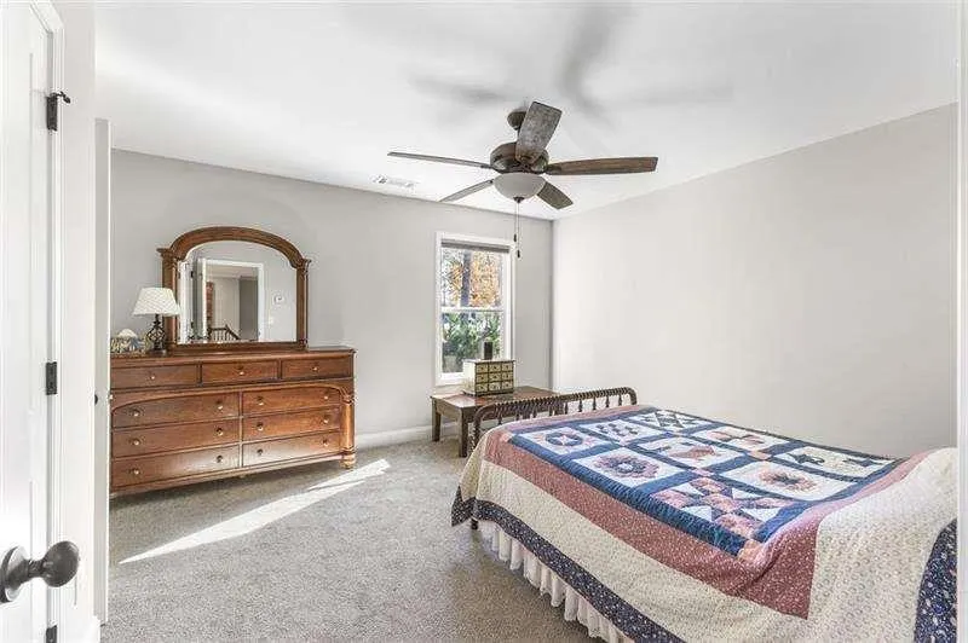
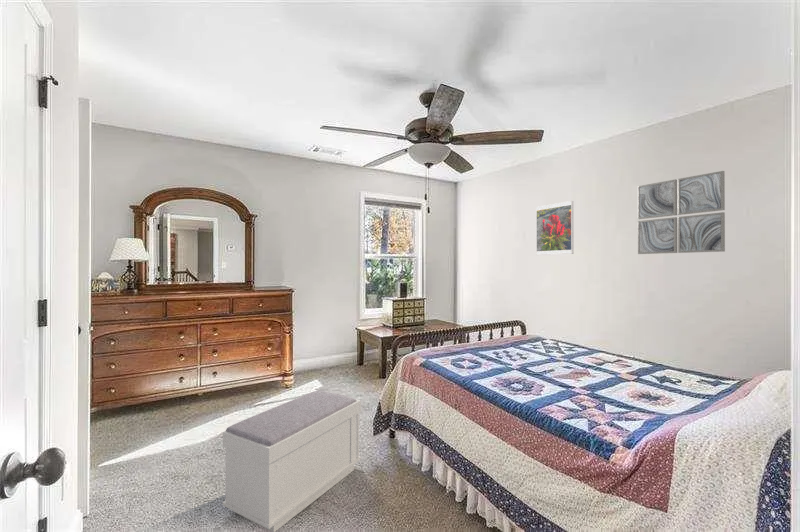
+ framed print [535,200,574,256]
+ bench [222,389,362,532]
+ wall art [637,170,726,255]
